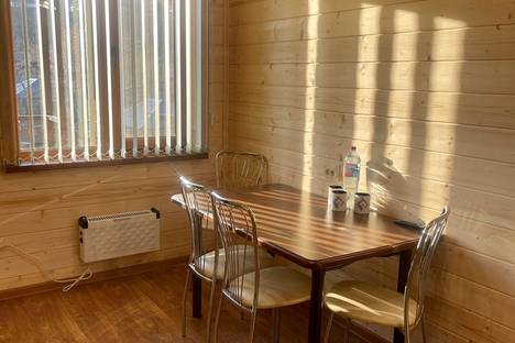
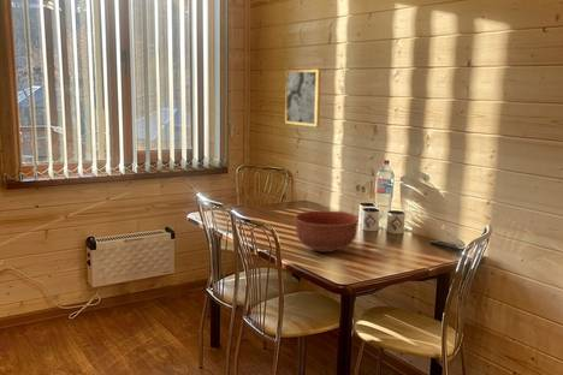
+ wall art [284,69,322,127]
+ bowl [294,209,358,254]
